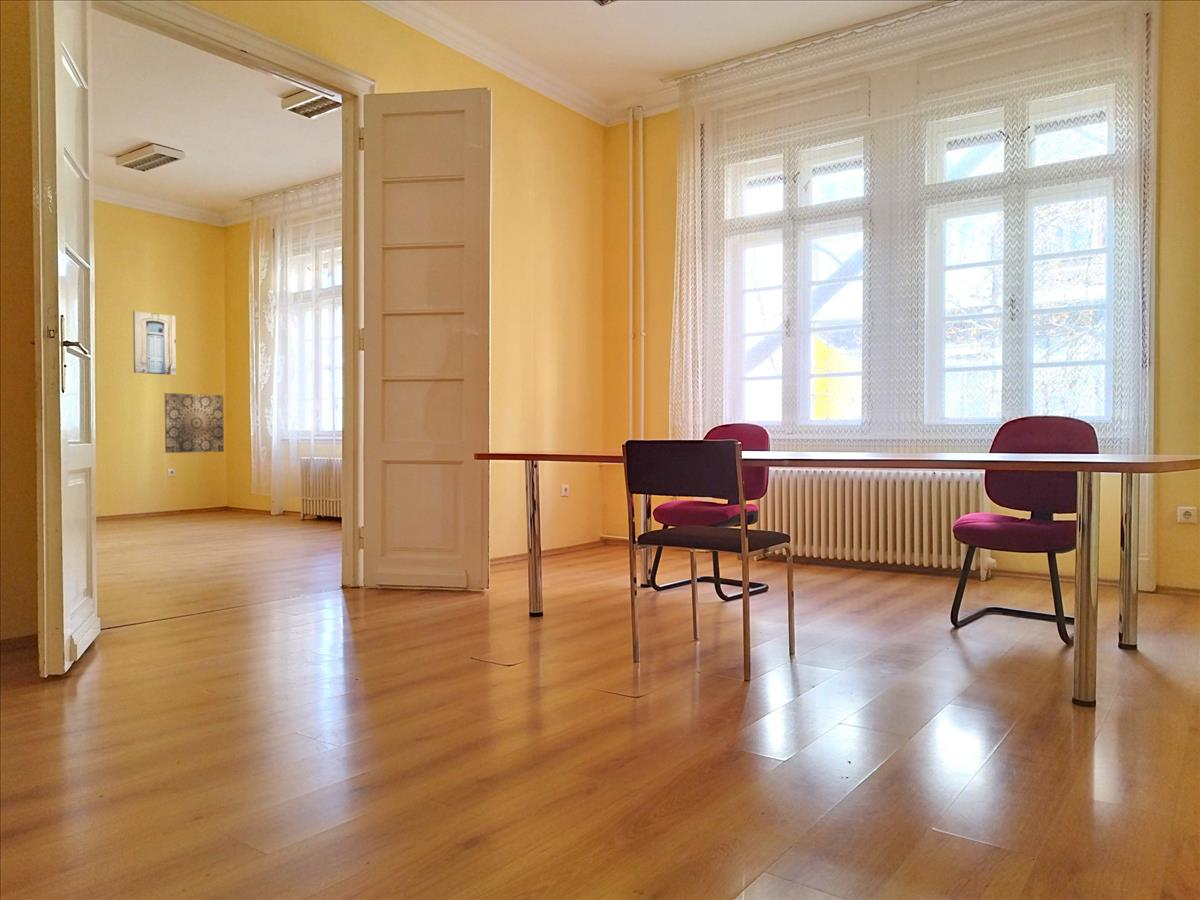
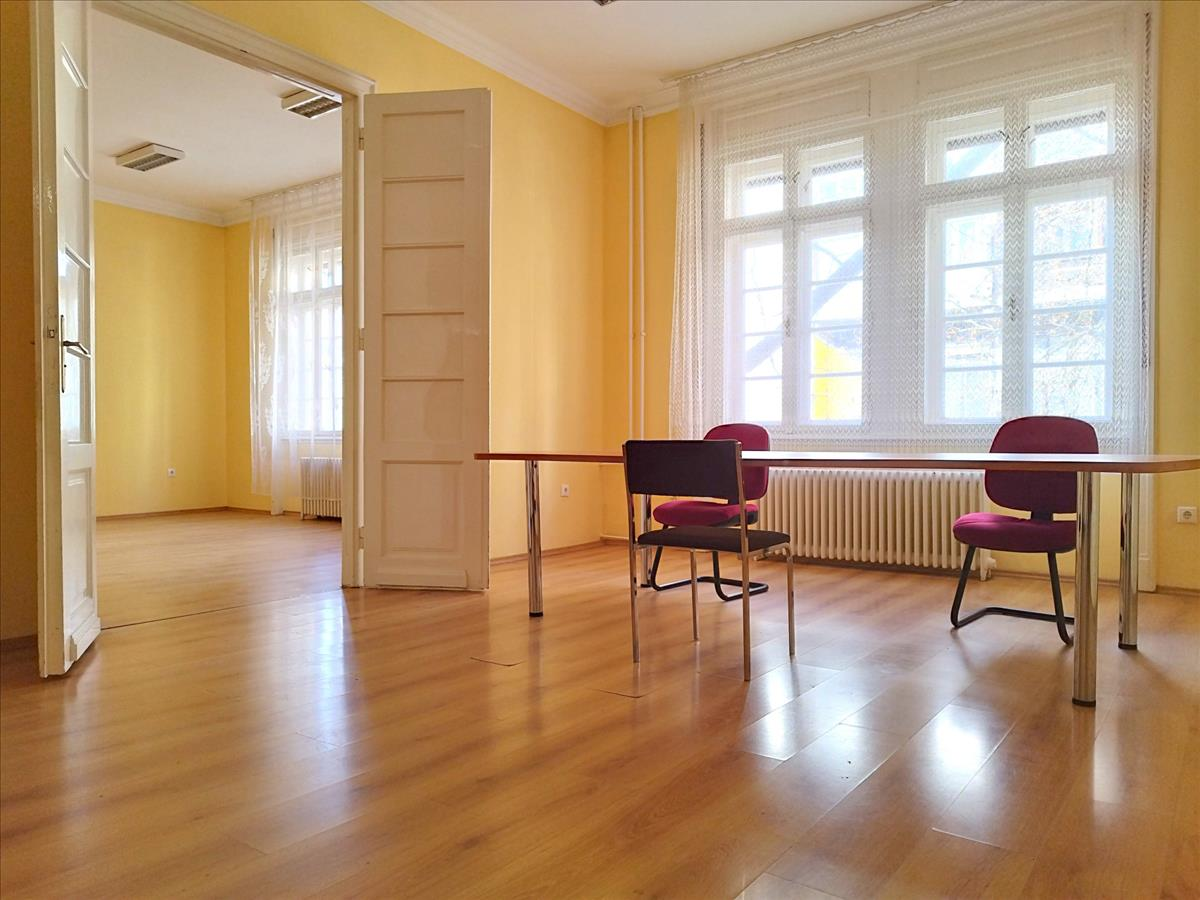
- wall art [132,310,177,376]
- wall art [163,392,225,454]
